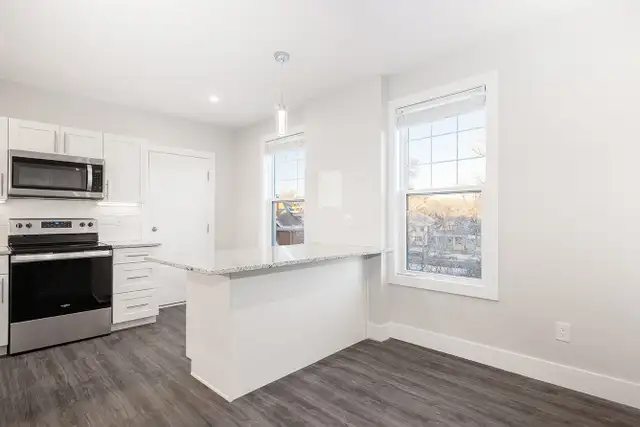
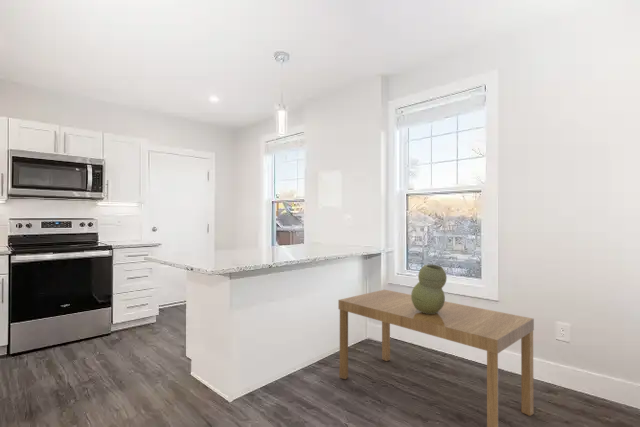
+ vase [410,264,448,314]
+ dining table [338,289,535,427]
